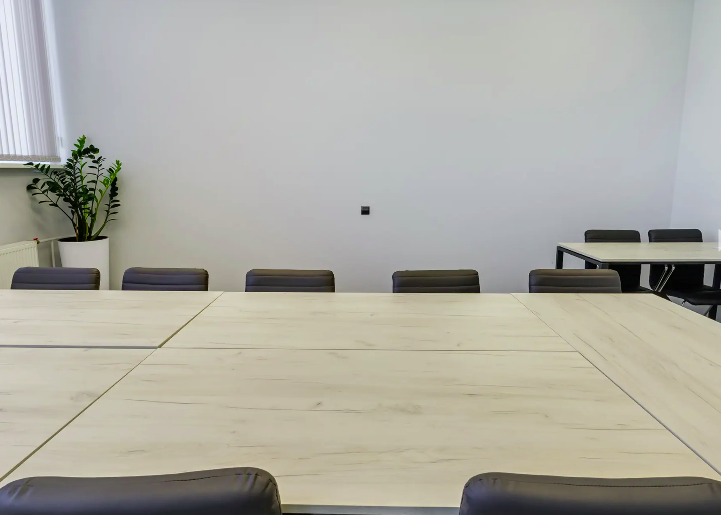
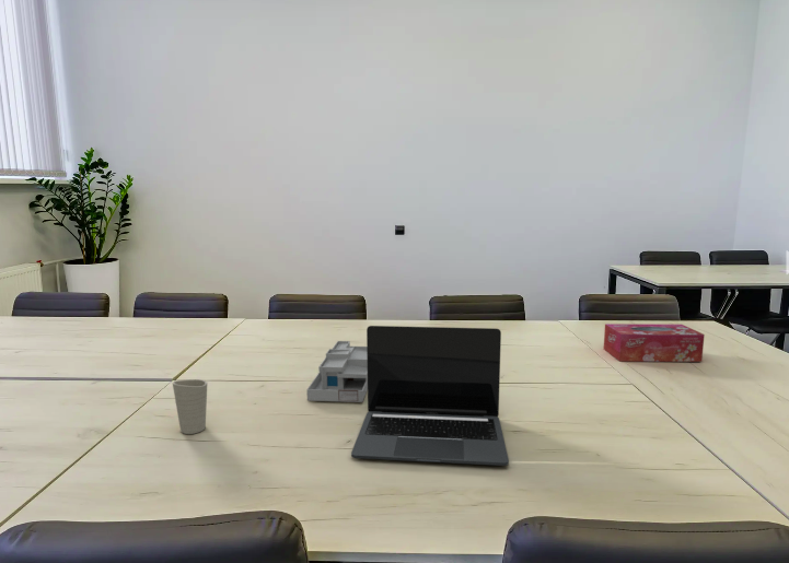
+ desk organizer [305,340,368,403]
+ tissue box [603,322,706,363]
+ cup [172,378,208,435]
+ laptop [350,325,510,467]
